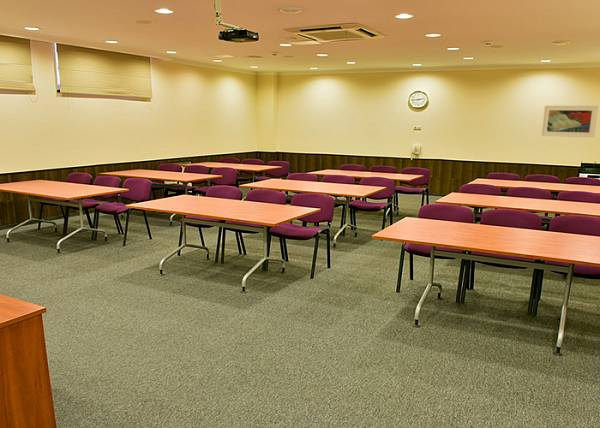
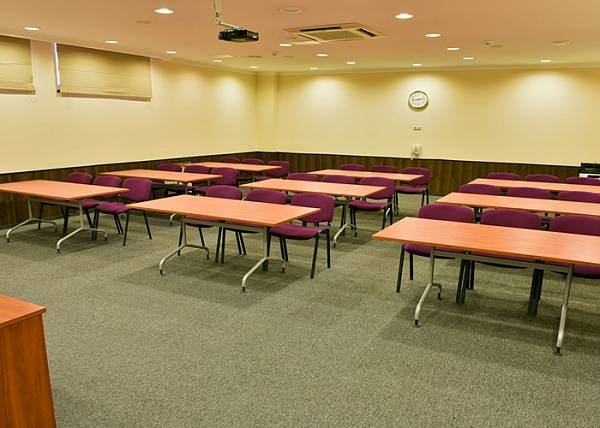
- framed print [540,105,599,138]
